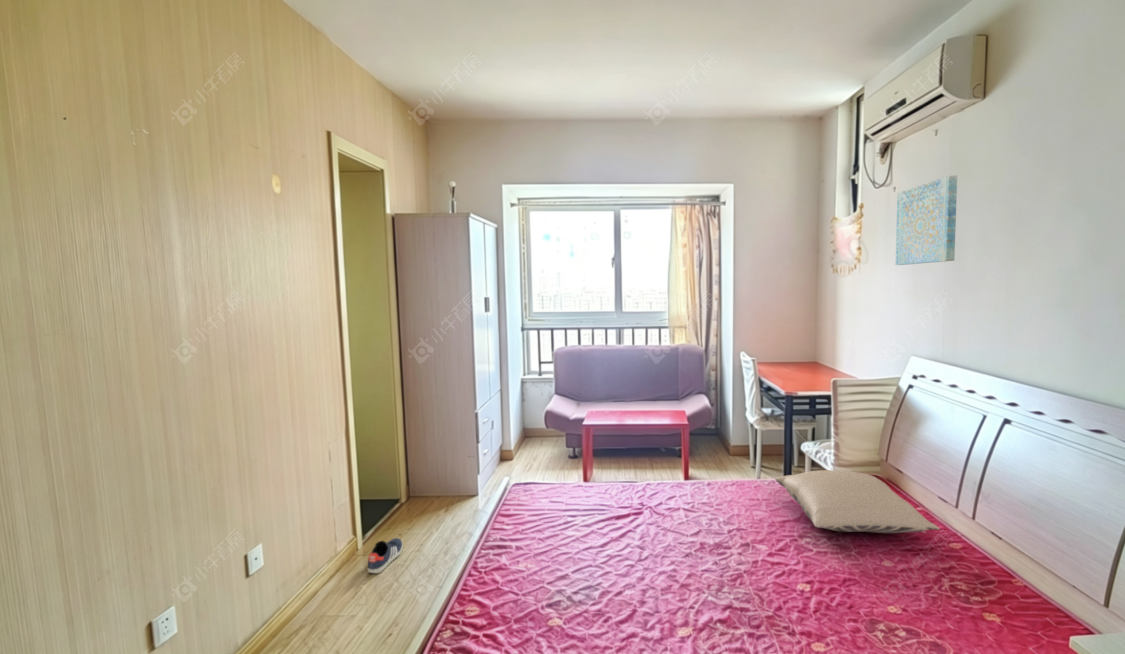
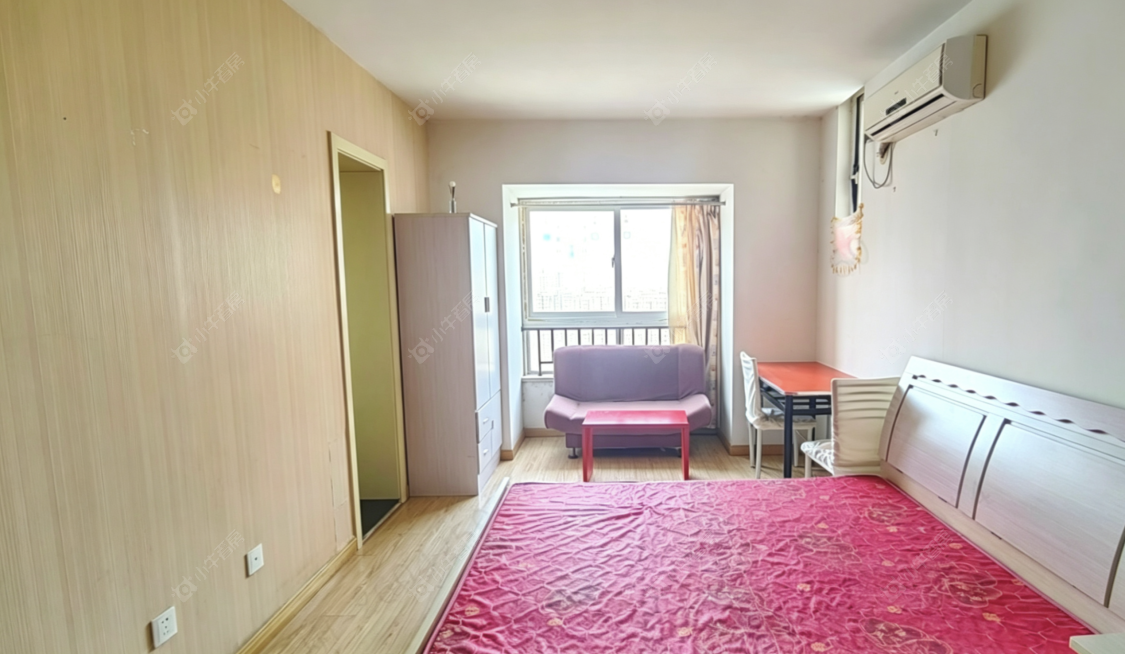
- wall art [895,175,958,266]
- sneaker [367,537,404,574]
- pillow [774,469,941,534]
